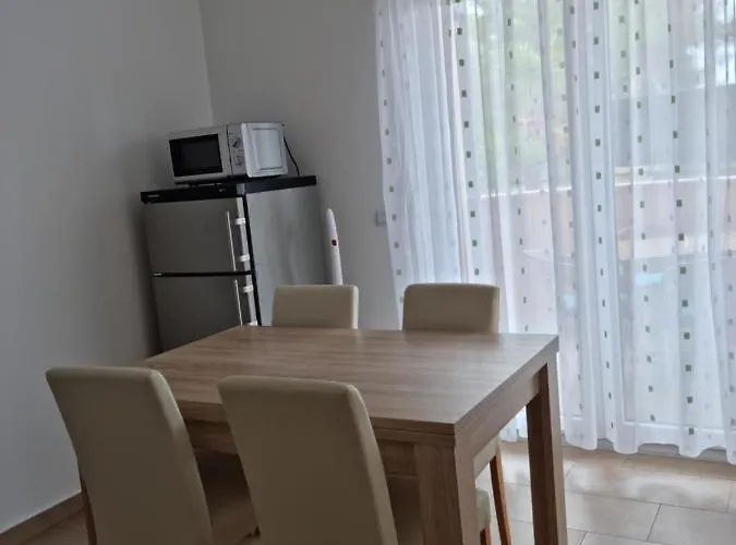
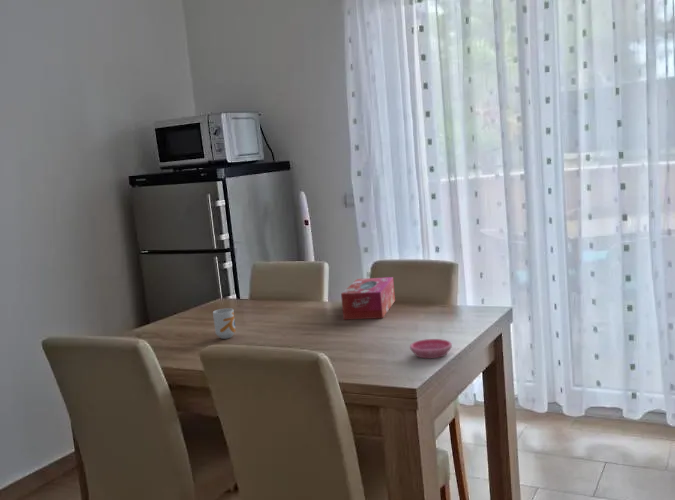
+ saucer [409,338,453,359]
+ mug [212,307,236,340]
+ tissue box [340,276,396,320]
